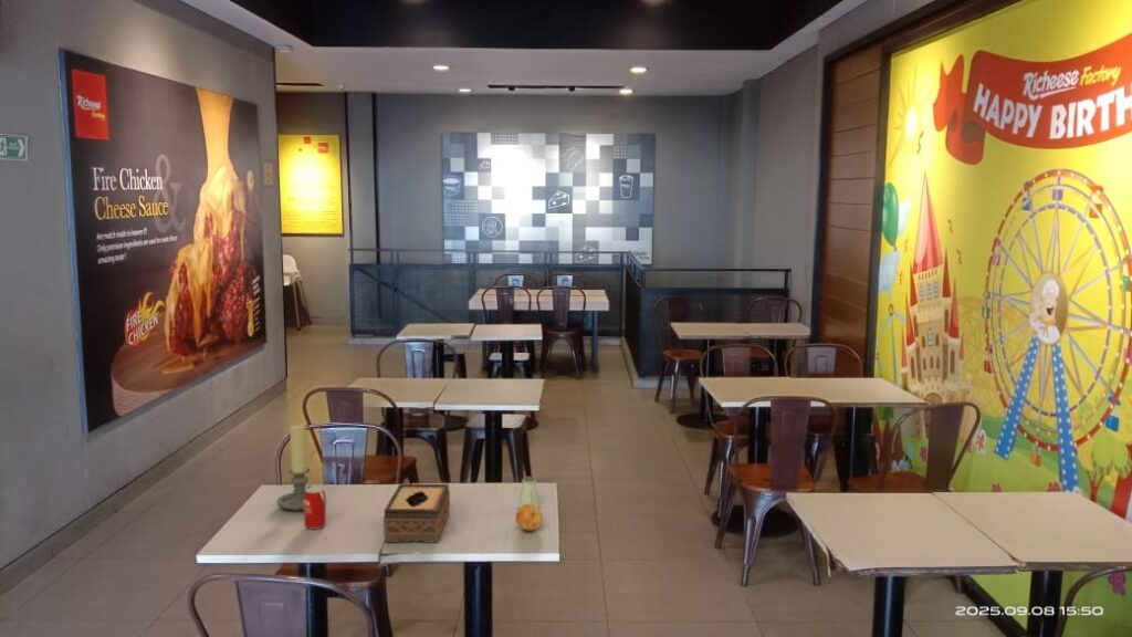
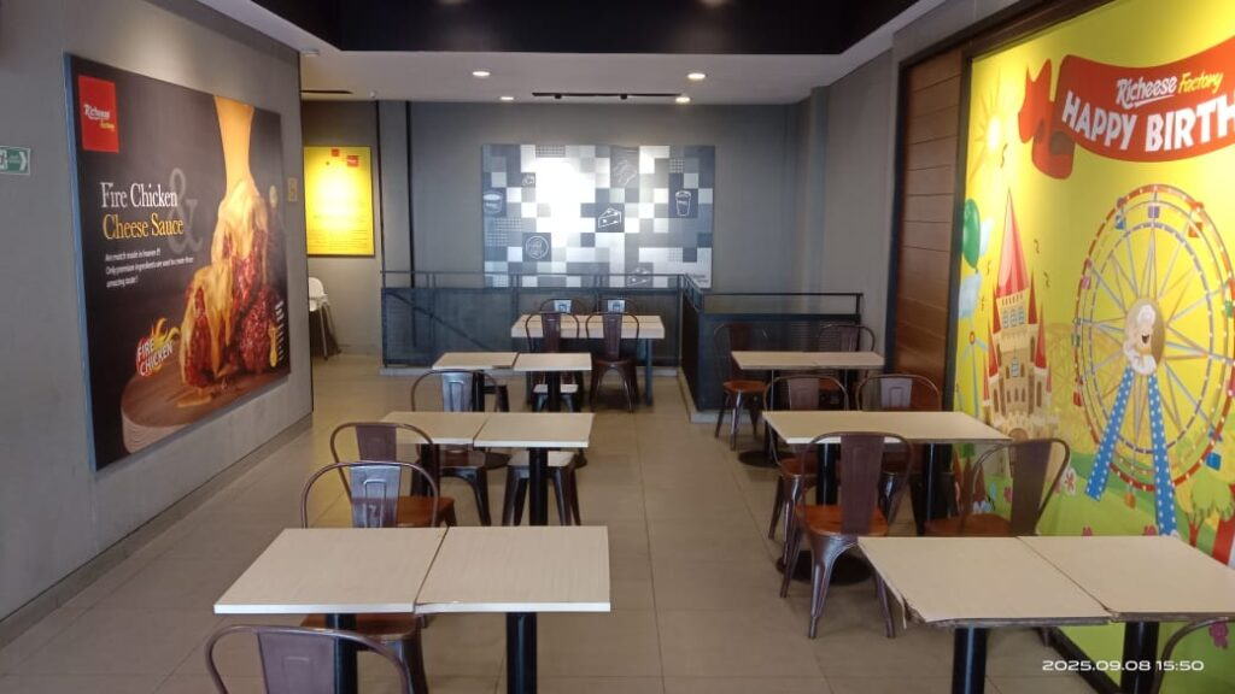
- fruit [514,503,544,532]
- beverage can [303,485,327,530]
- saltshaker [517,476,541,510]
- tissue box [382,483,451,544]
- candle holder [275,424,313,512]
